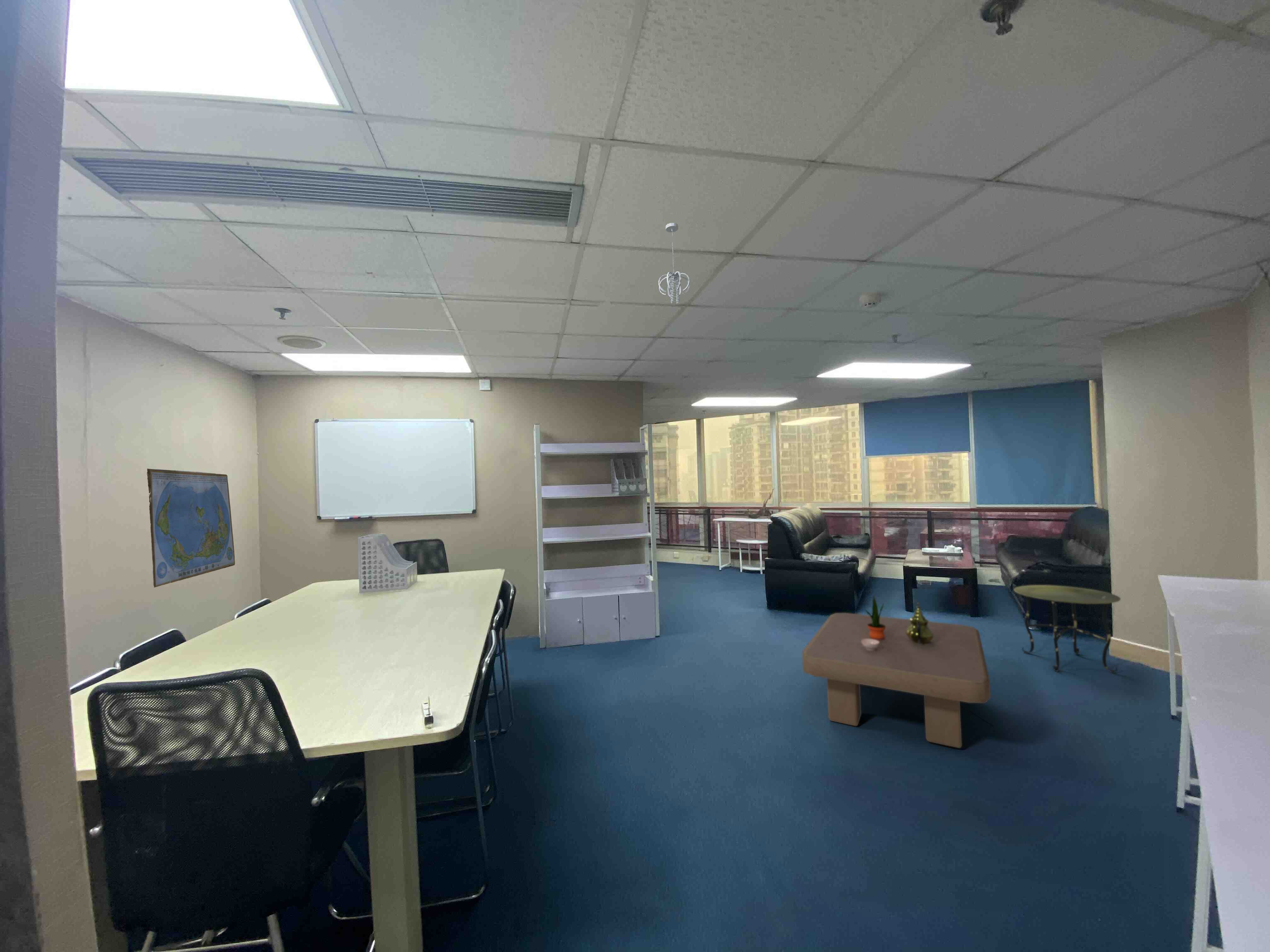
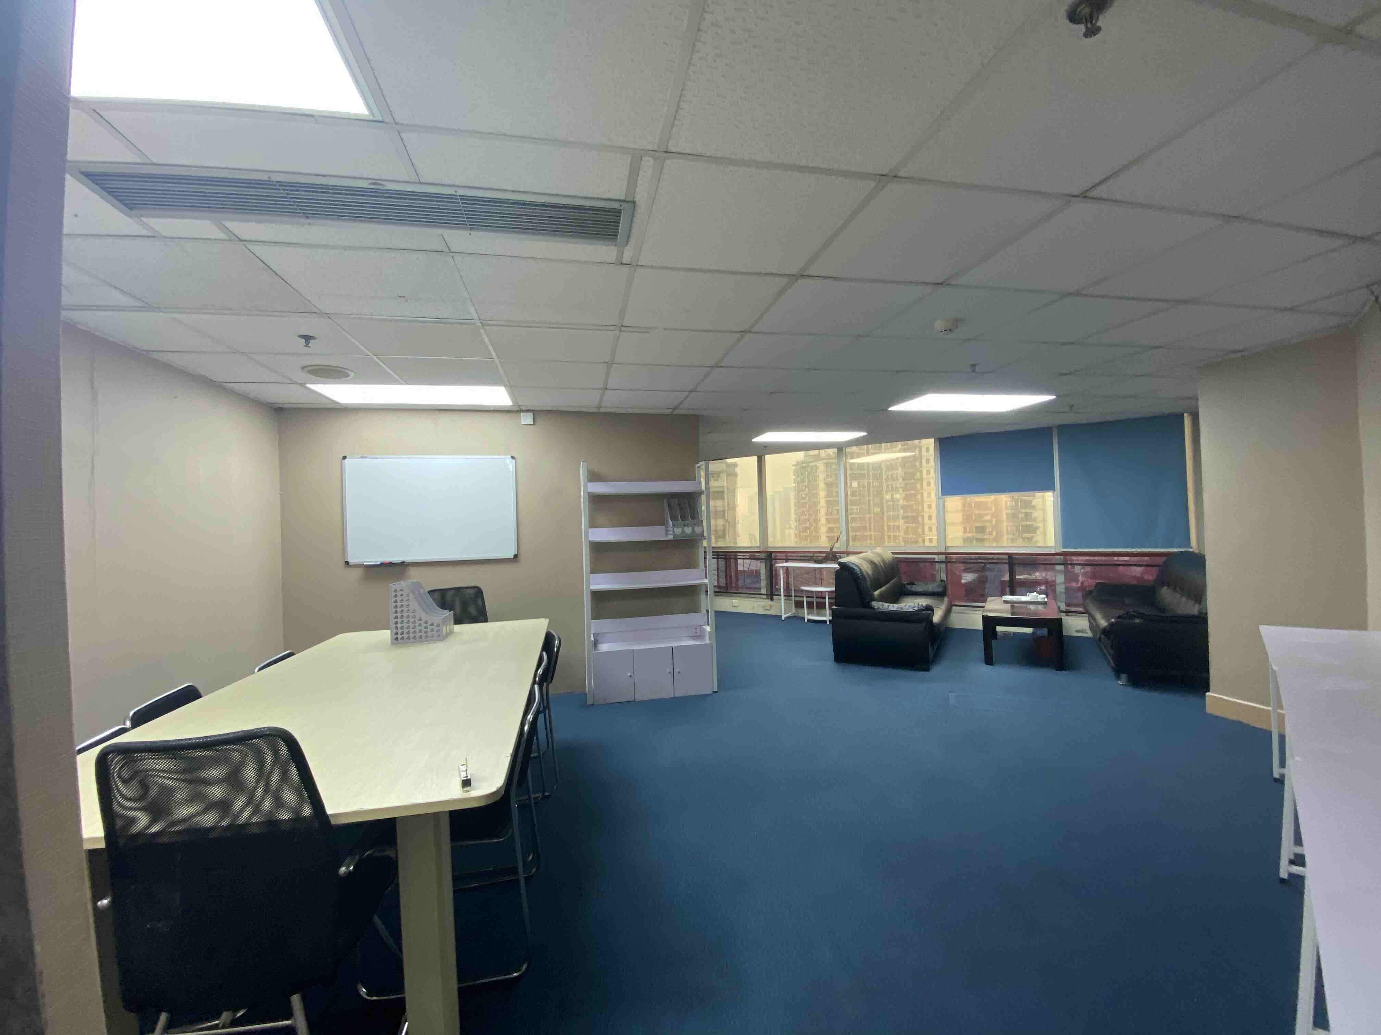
- world map [146,468,235,588]
- coffee table [802,613,991,748]
- potted plant [864,595,885,640]
- teacup [861,639,879,650]
- teapot [906,603,933,644]
- side table [1014,585,1121,673]
- pendant light [658,223,690,304]
